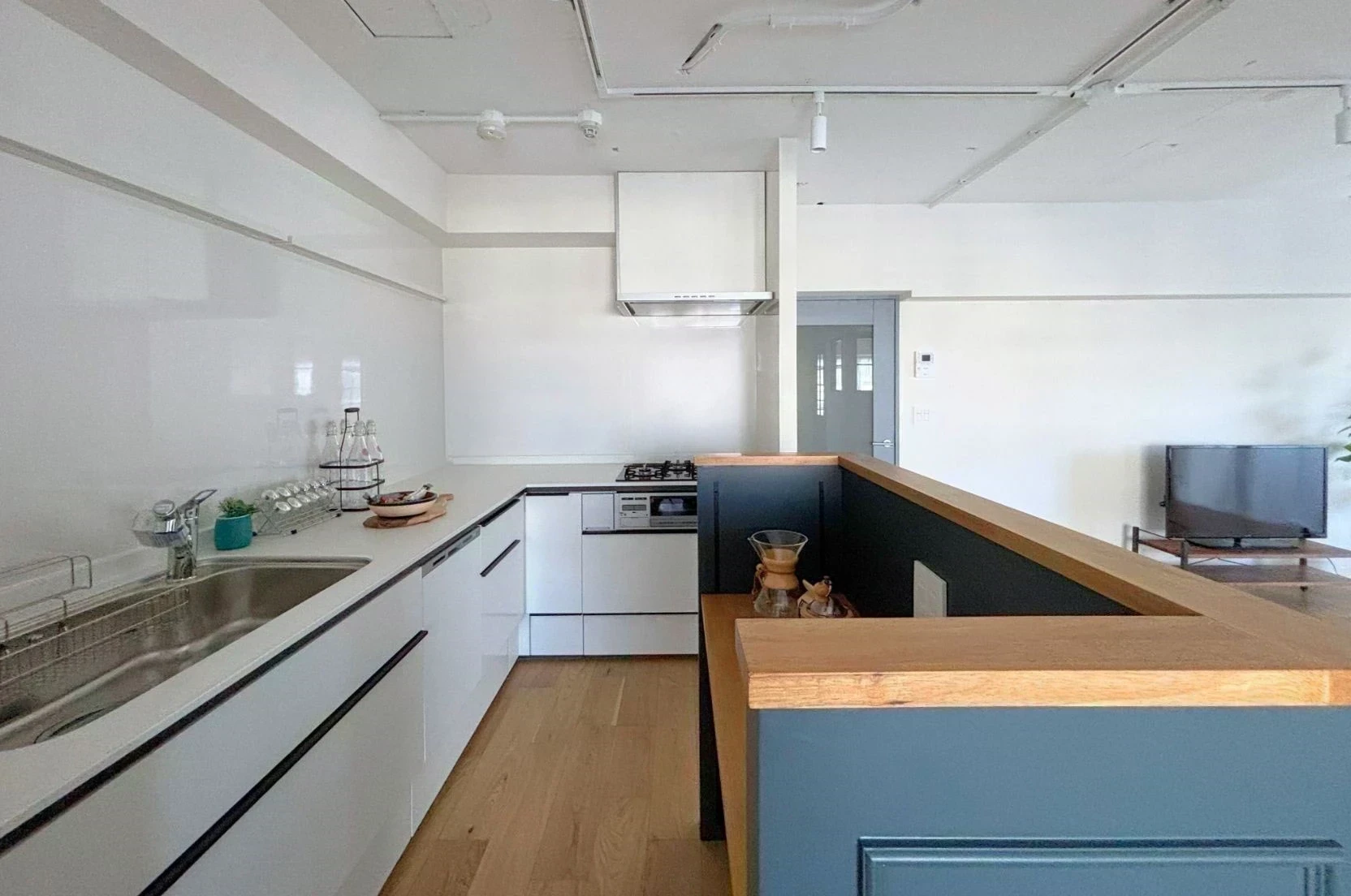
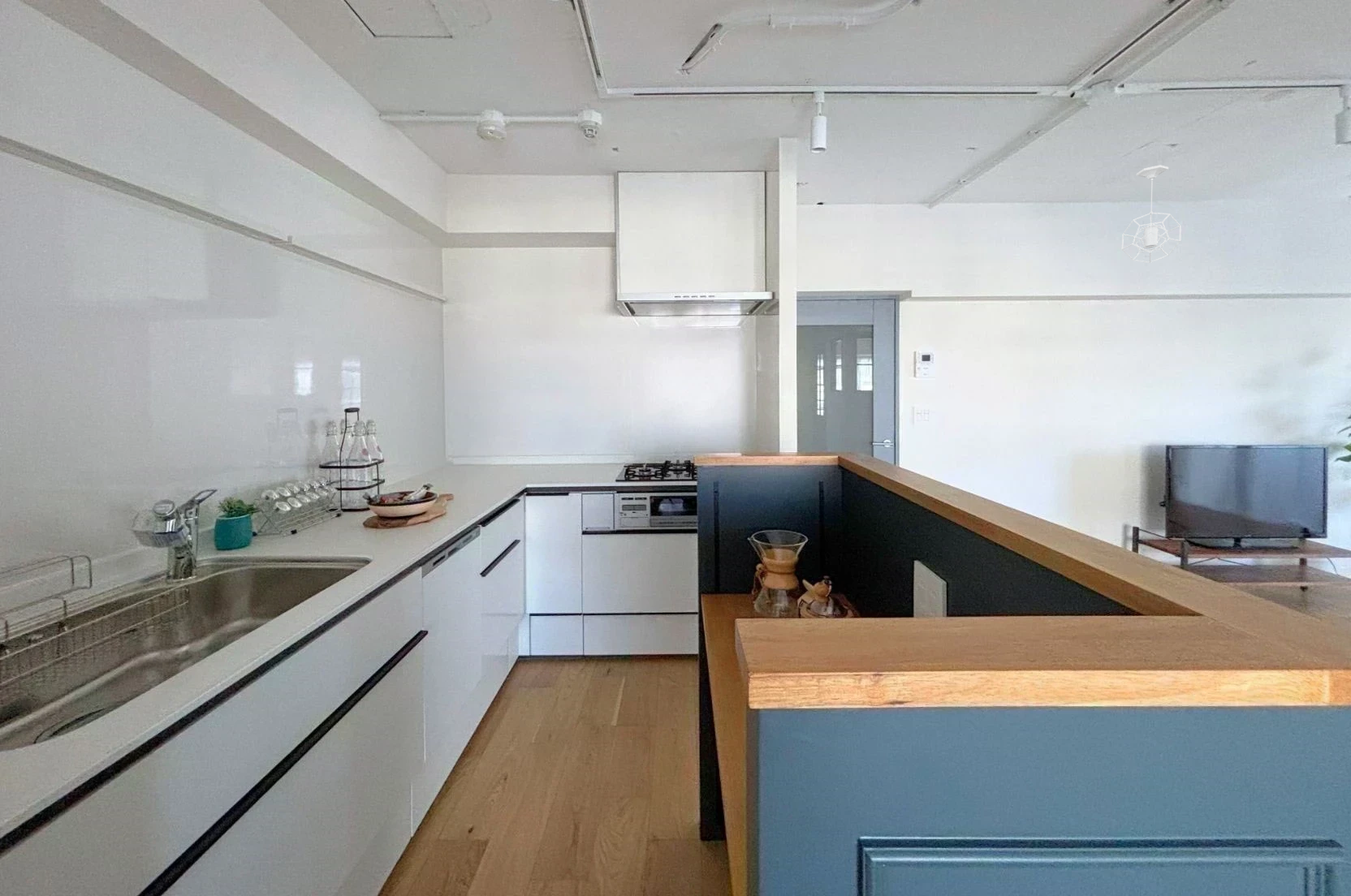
+ pendant light [1121,165,1181,264]
